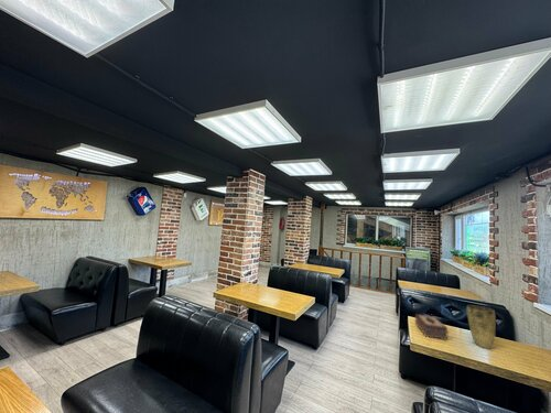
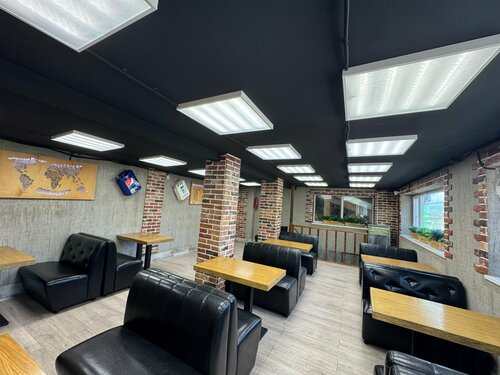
- vase [465,304,497,349]
- tissue box [414,313,449,341]
